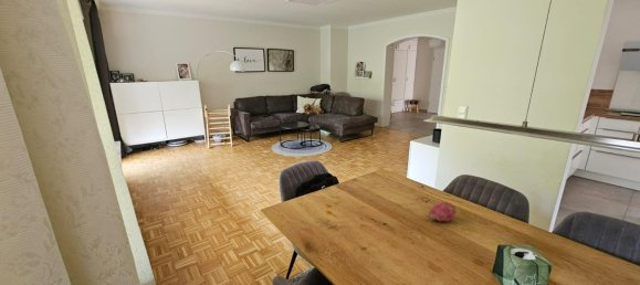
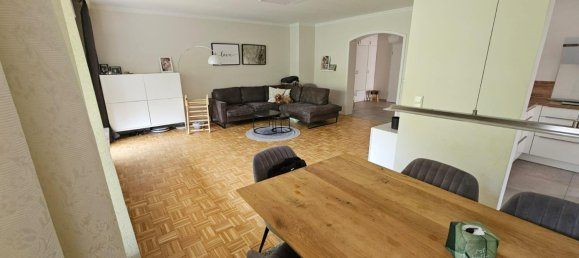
- fruit [428,201,458,223]
